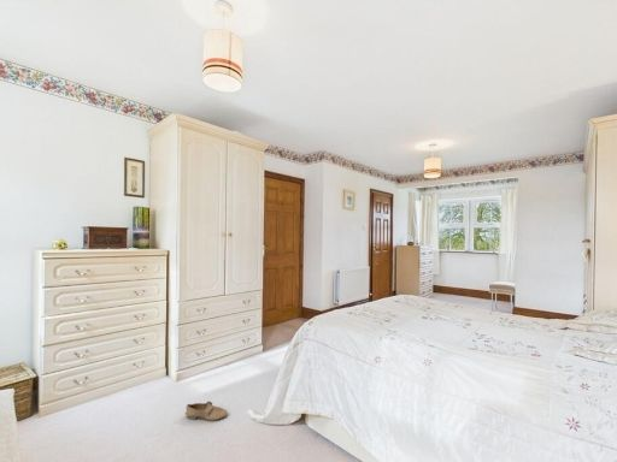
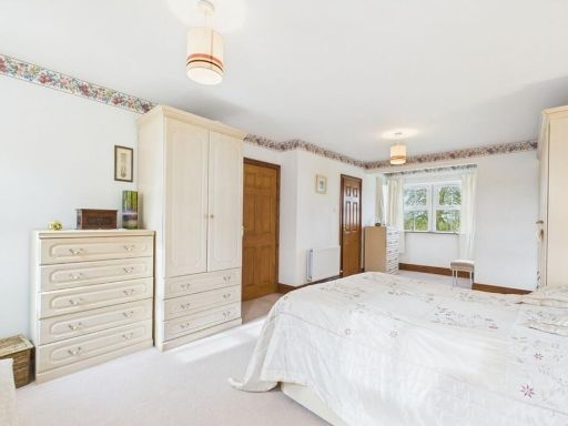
- shoe [184,401,228,422]
